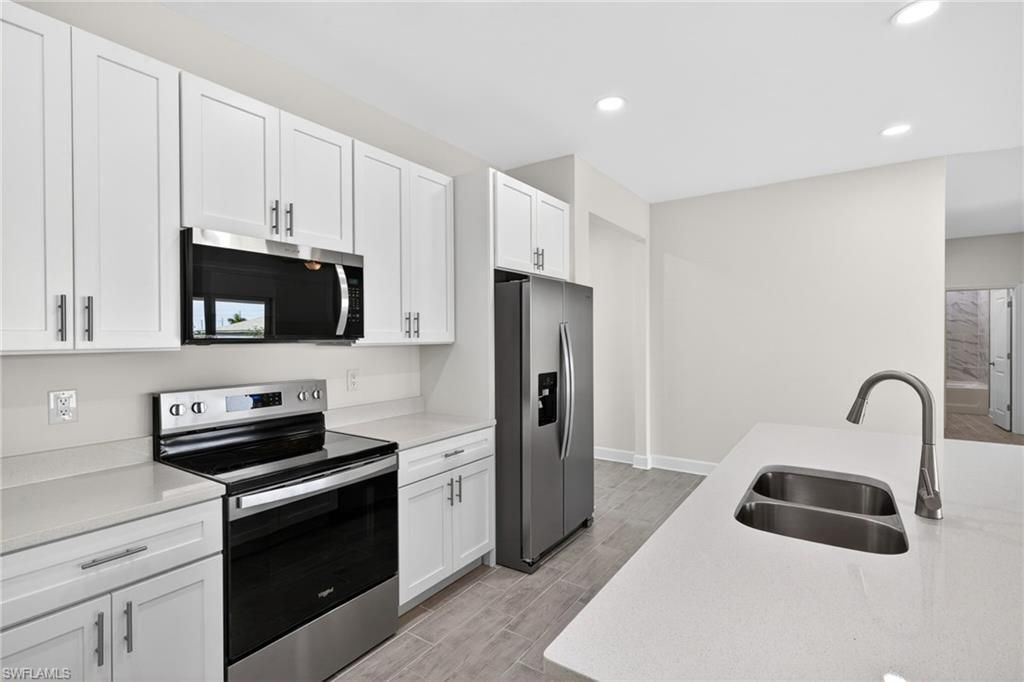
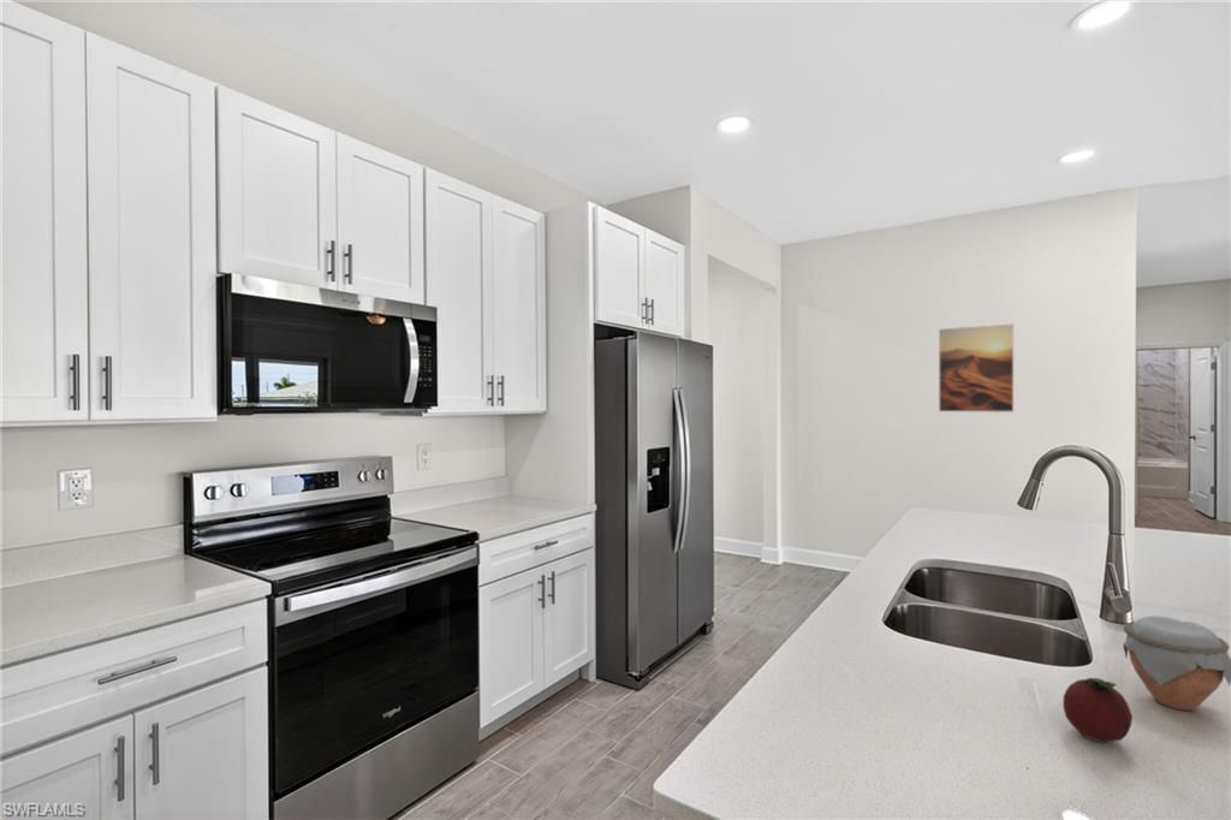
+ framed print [938,322,1015,414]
+ jar [1122,614,1231,712]
+ fruit [1061,677,1134,743]
